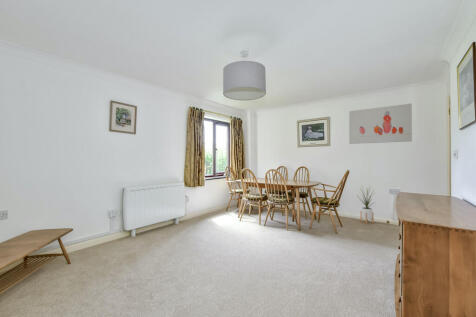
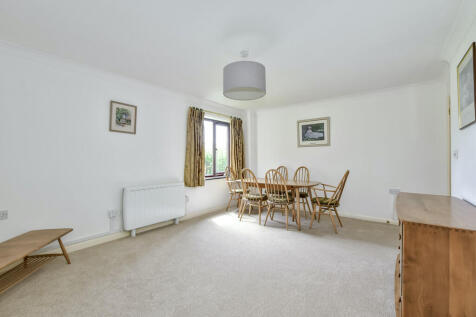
- house plant [356,185,377,225]
- wall art [348,102,413,145]
